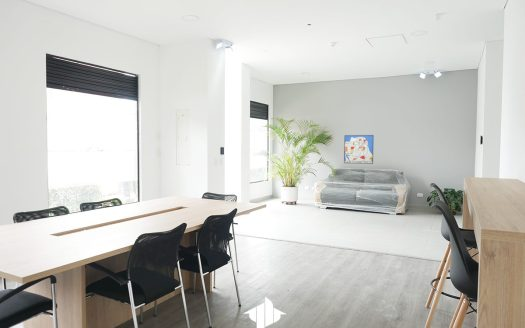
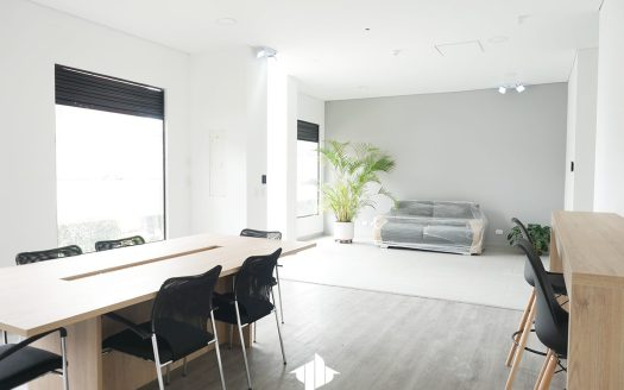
- wall art [343,134,375,165]
